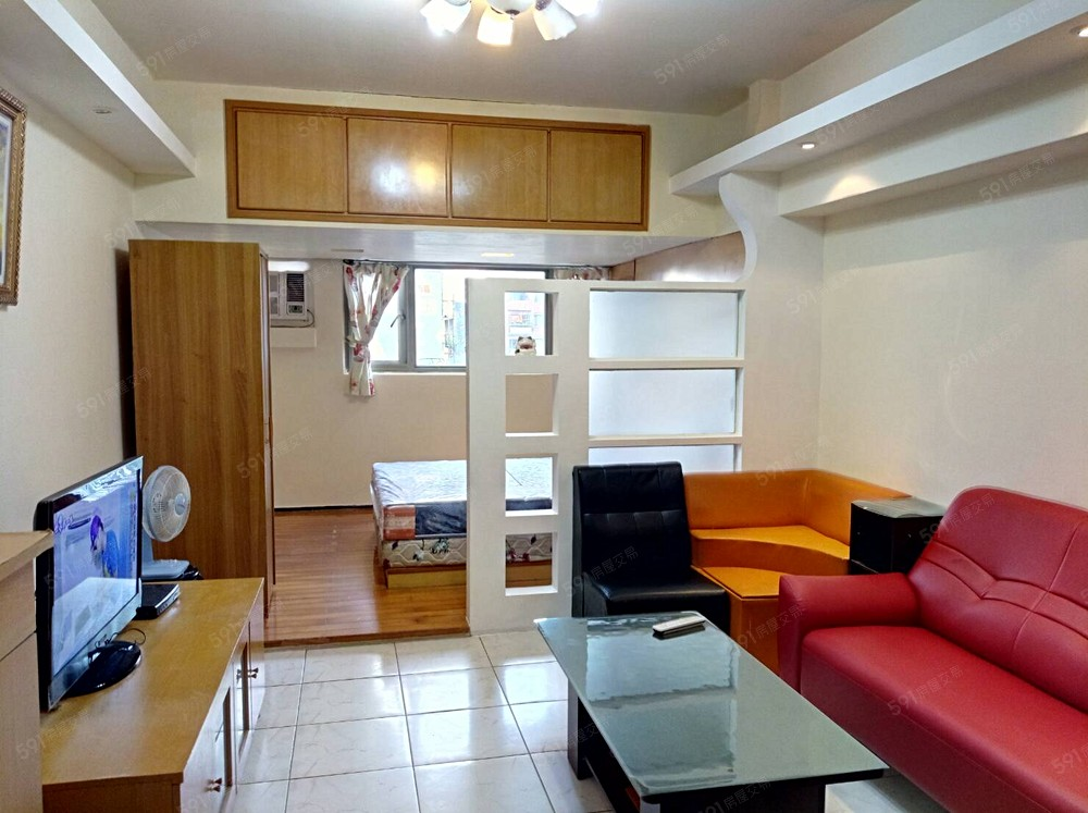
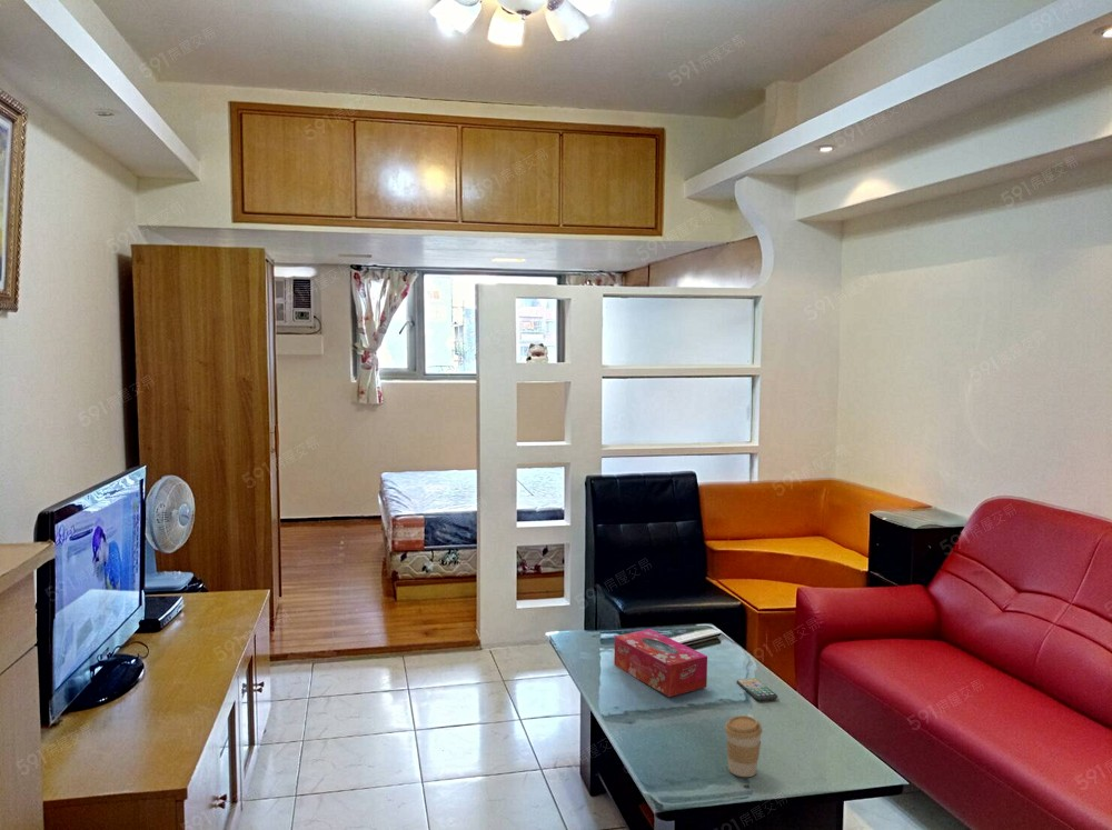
+ coffee cup [724,714,764,778]
+ smartphone [736,678,778,701]
+ tissue box [613,628,708,698]
